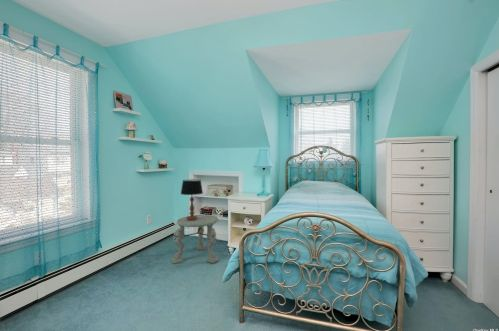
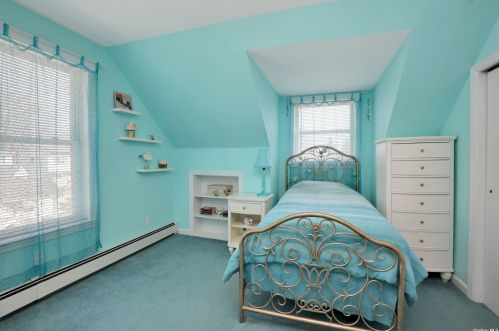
- side table [171,214,220,265]
- table lamp [180,179,204,221]
